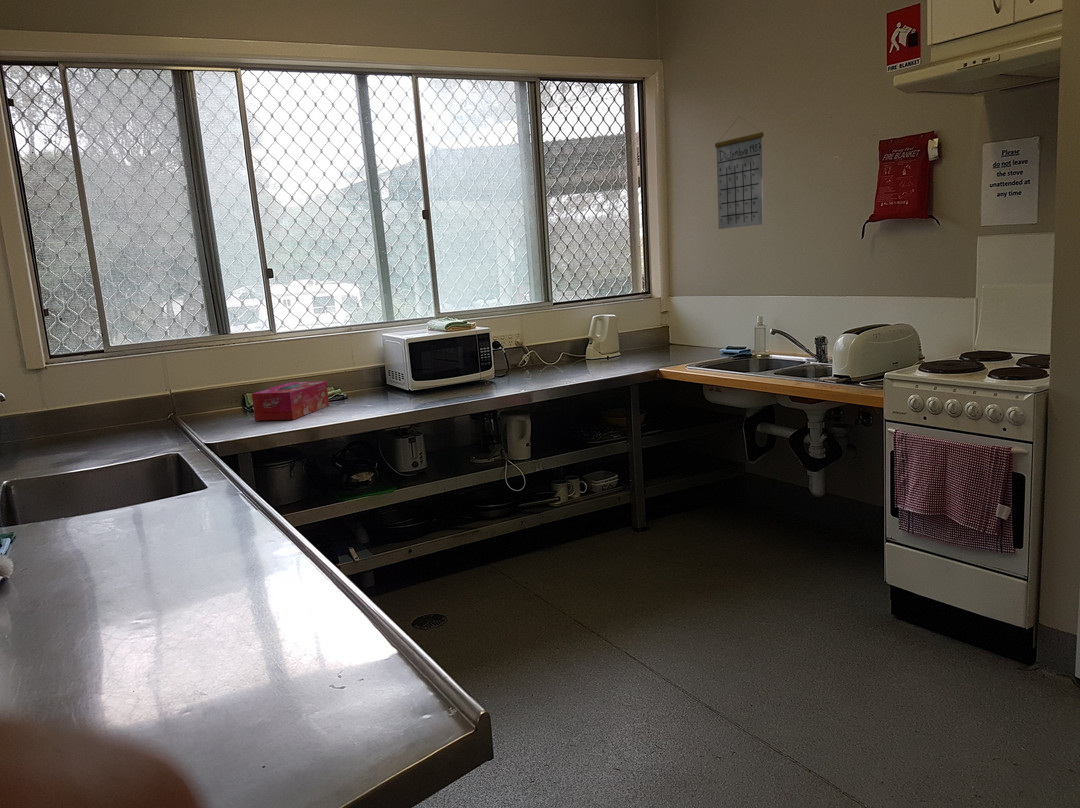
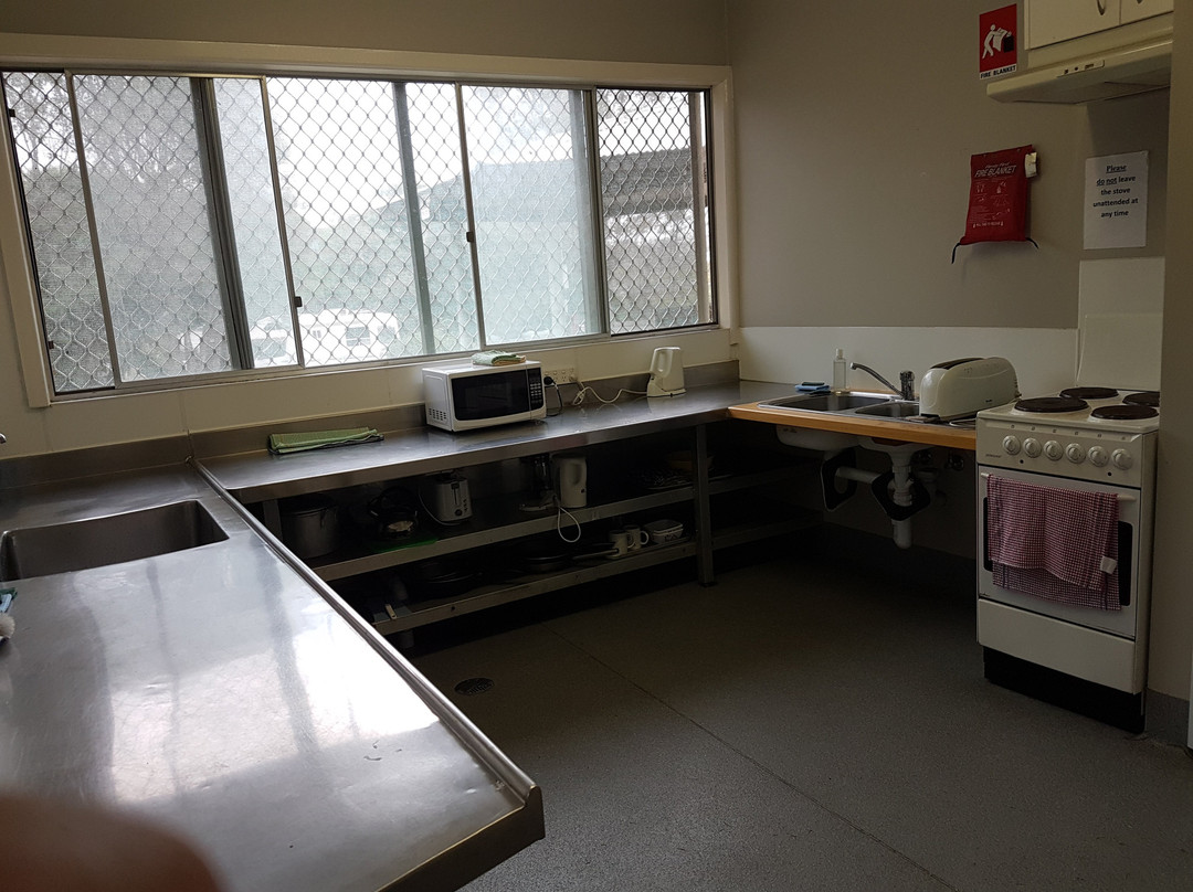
- tissue box [251,380,330,422]
- calendar [714,115,765,230]
